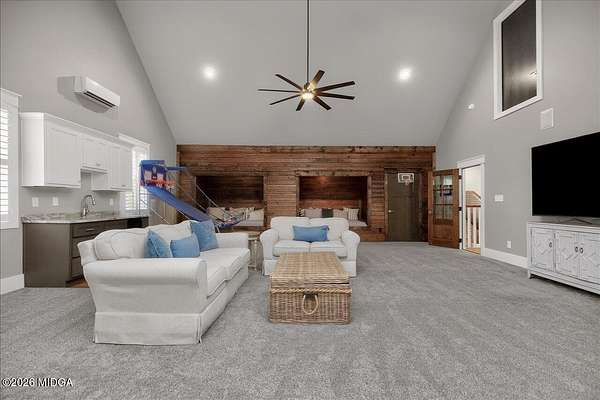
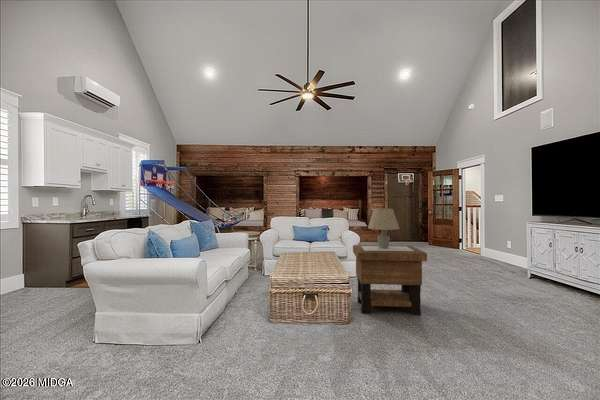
+ table lamp [367,208,400,248]
+ side table [352,244,428,316]
